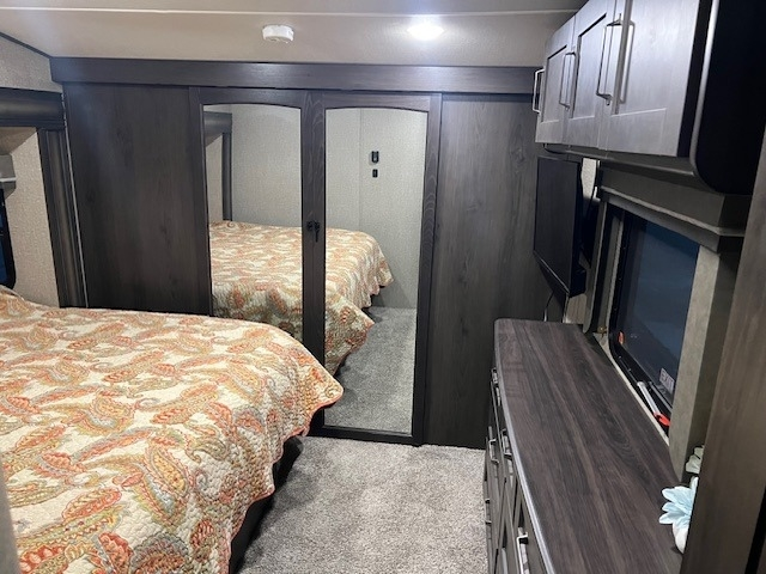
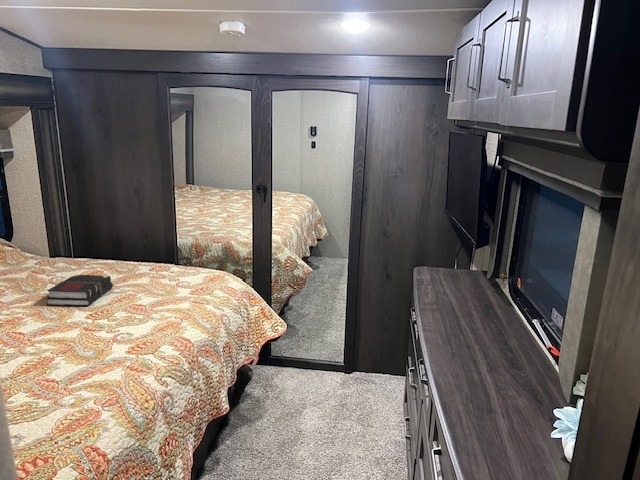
+ book [46,274,114,307]
